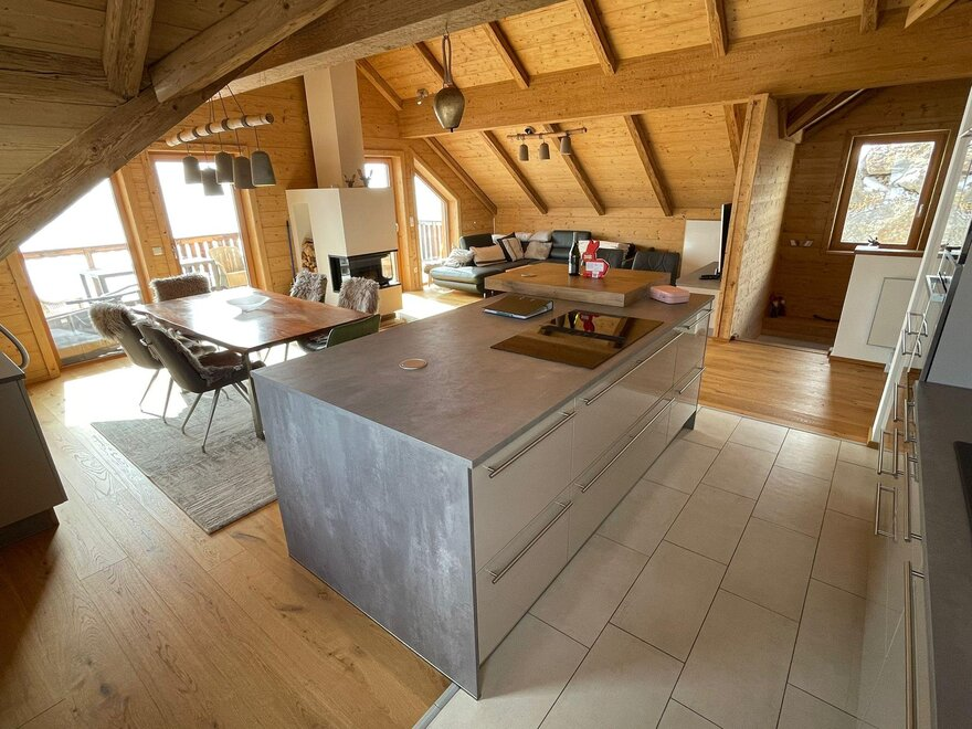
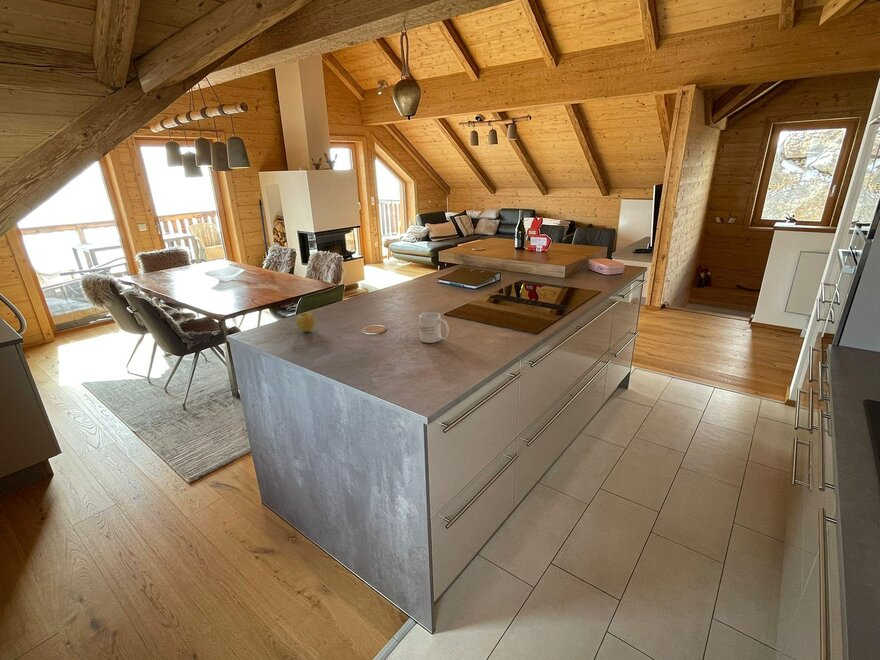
+ mug [418,311,450,344]
+ apple [295,311,316,333]
